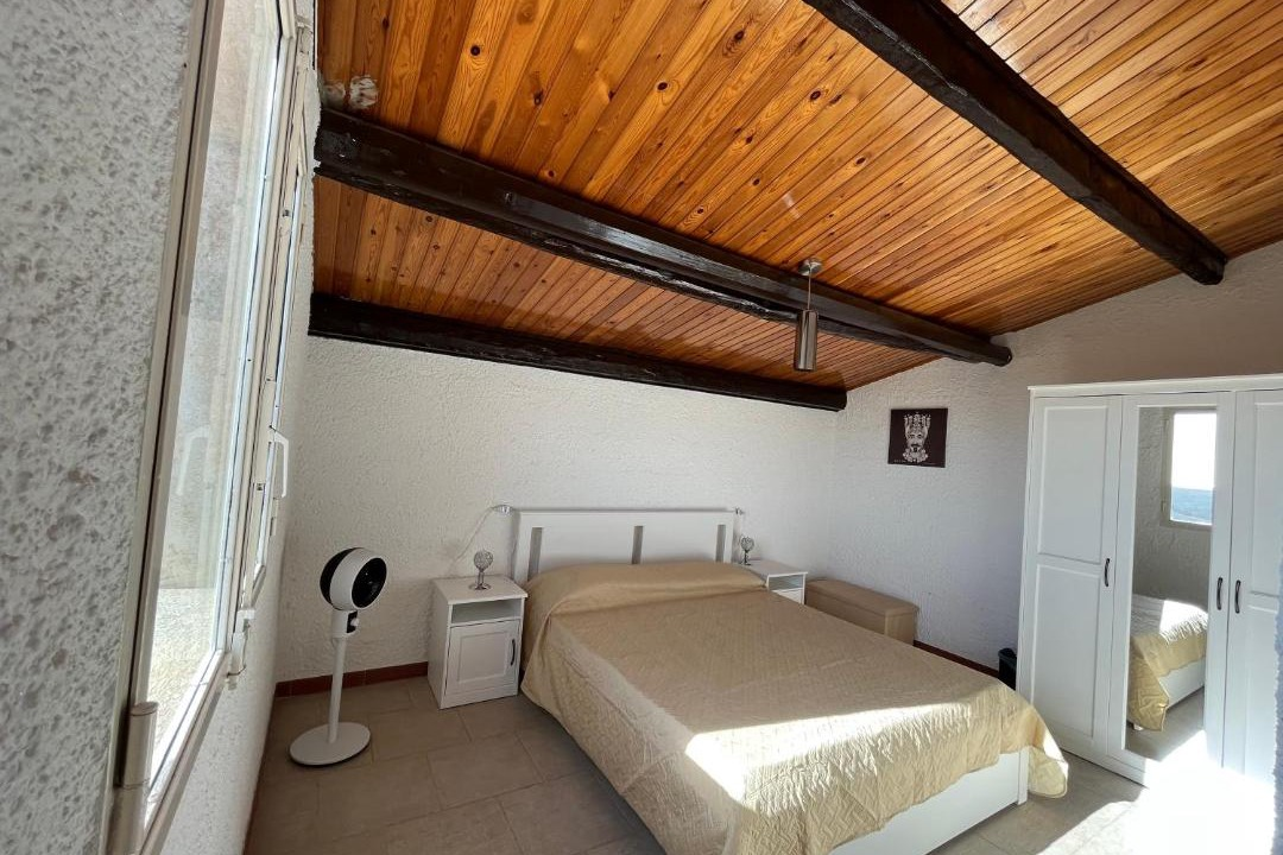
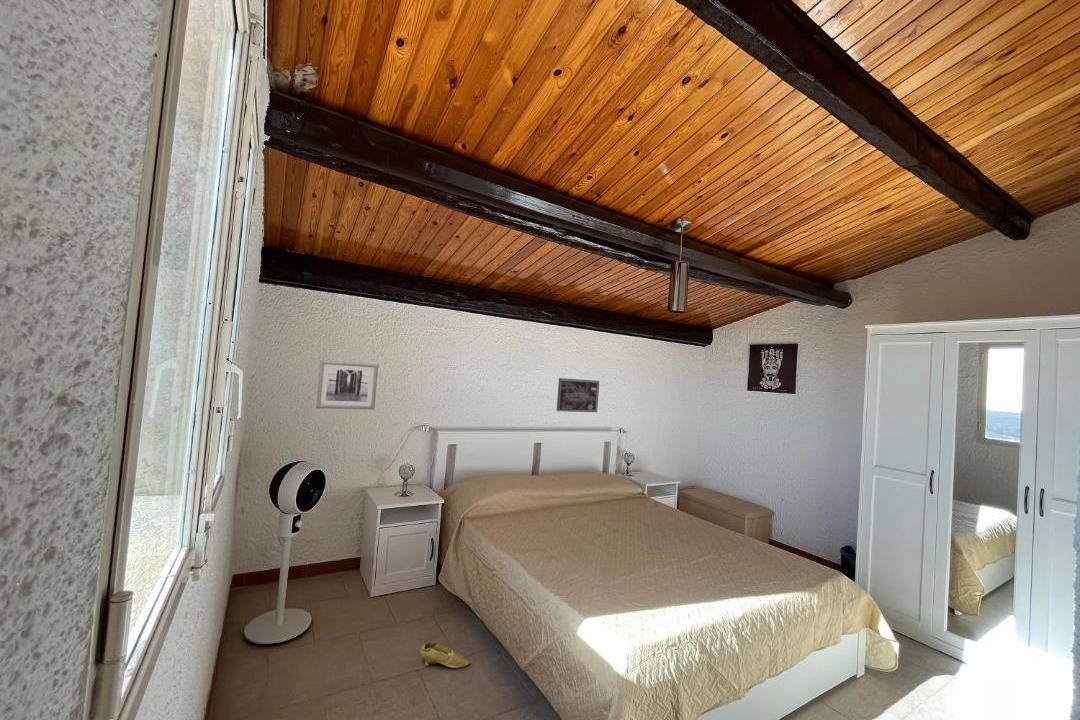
+ shoe [419,642,471,669]
+ wall art [315,359,379,411]
+ wall art [556,377,600,413]
